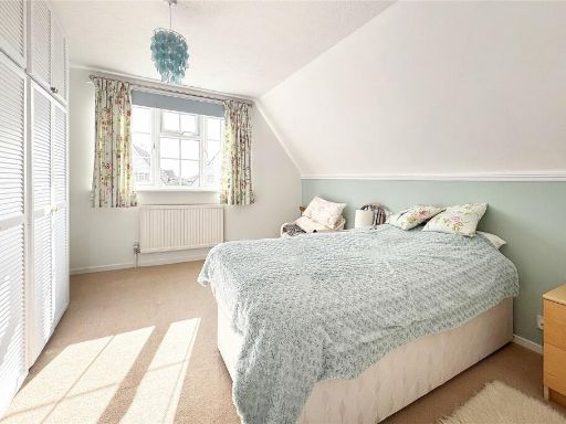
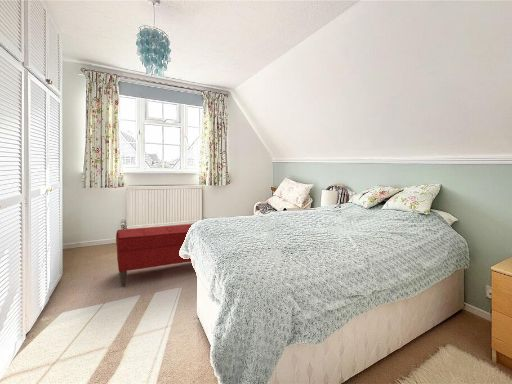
+ bench [115,223,193,287]
